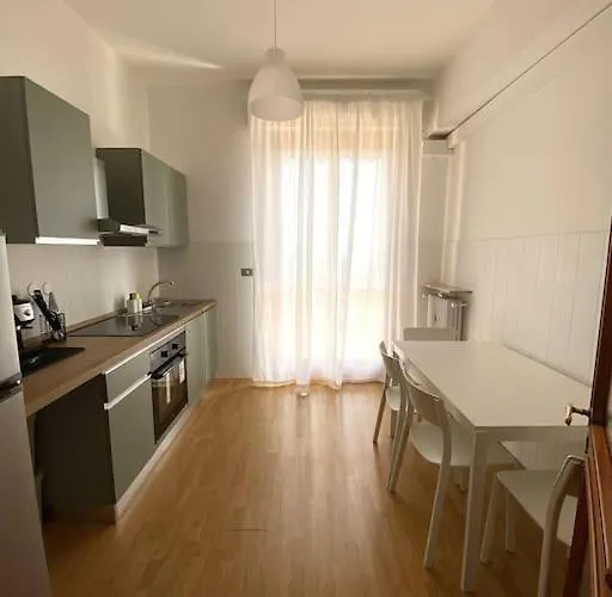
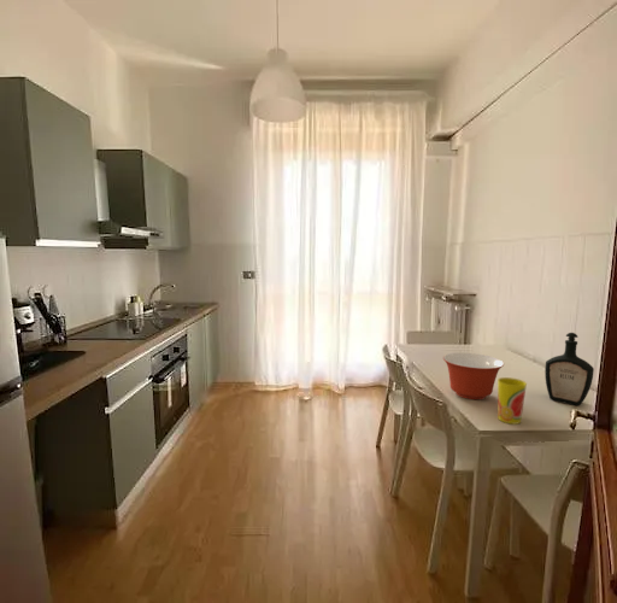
+ bottle [543,332,595,406]
+ mixing bowl [442,352,505,400]
+ cup [496,376,528,426]
